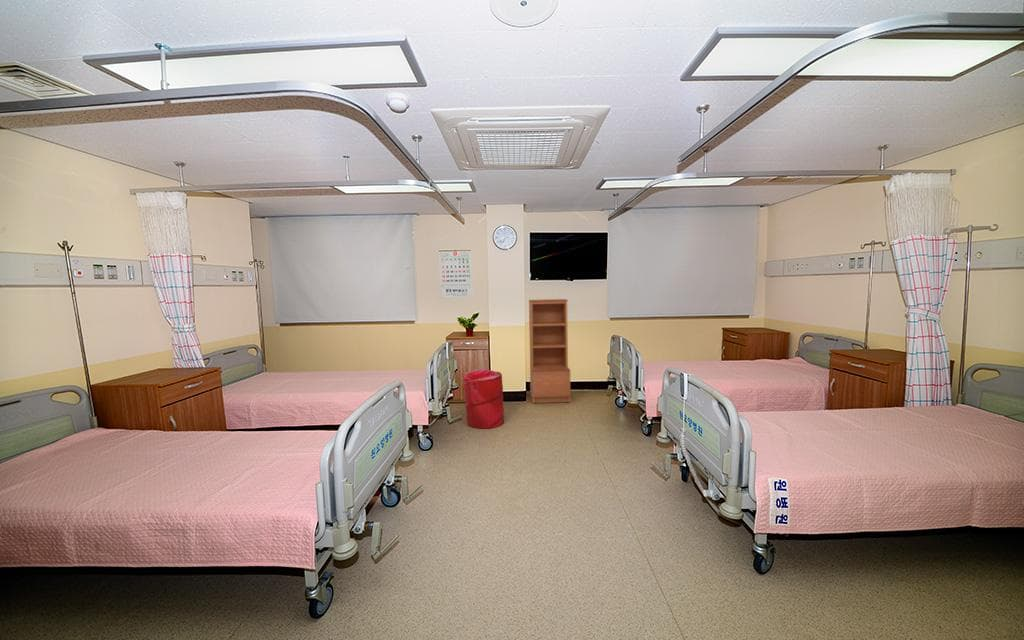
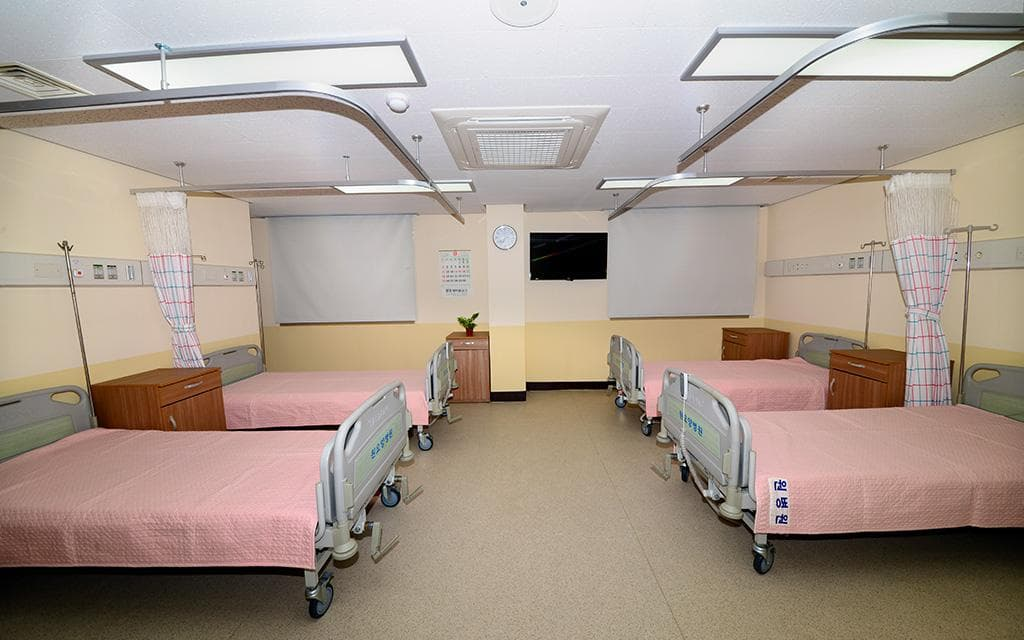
- bookshelf [528,298,572,404]
- laundry hamper [463,368,505,429]
